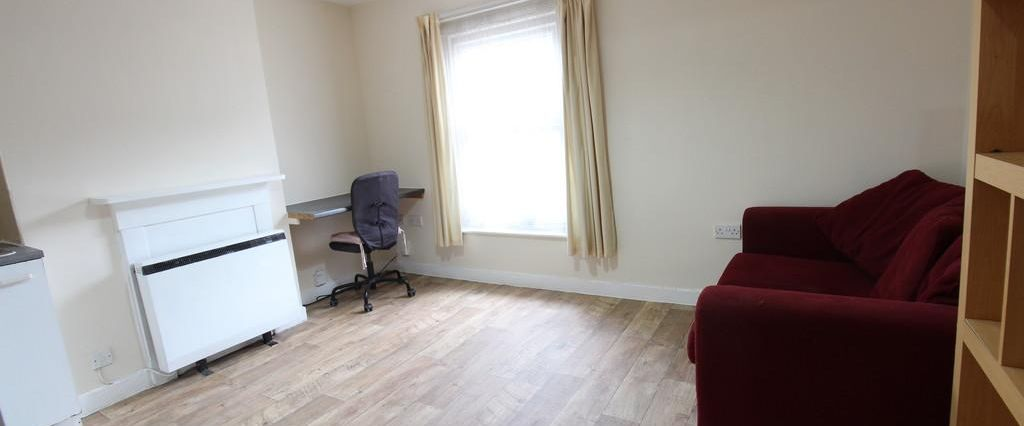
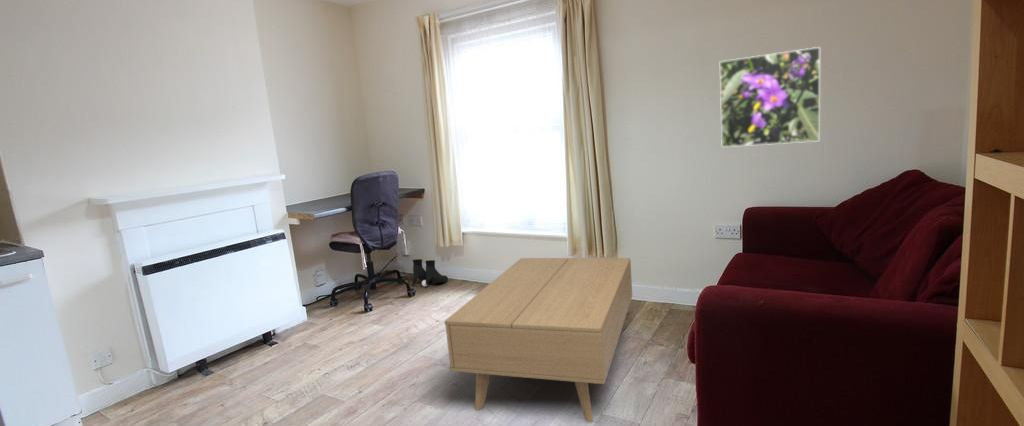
+ coffee table [443,257,633,423]
+ boots [412,258,449,287]
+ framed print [719,46,821,148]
